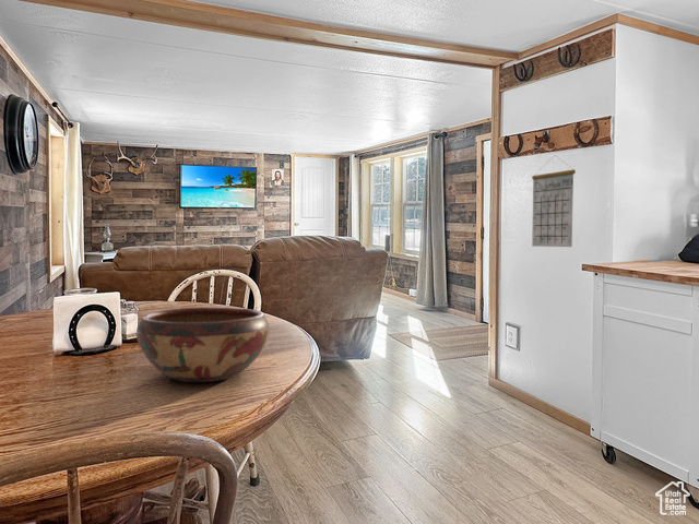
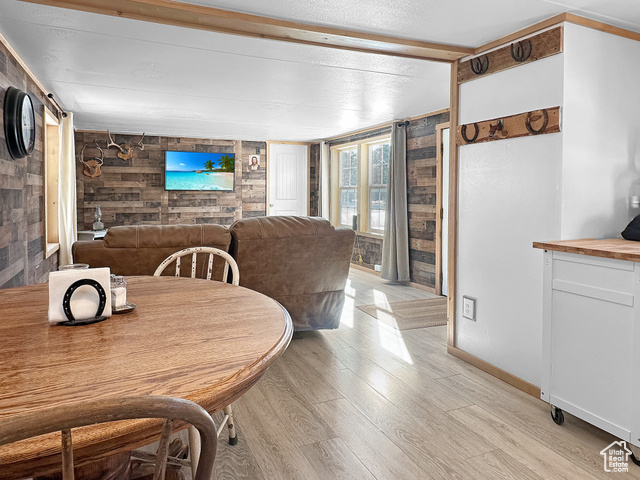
- calendar [531,154,577,248]
- decorative bowl [135,307,271,383]
